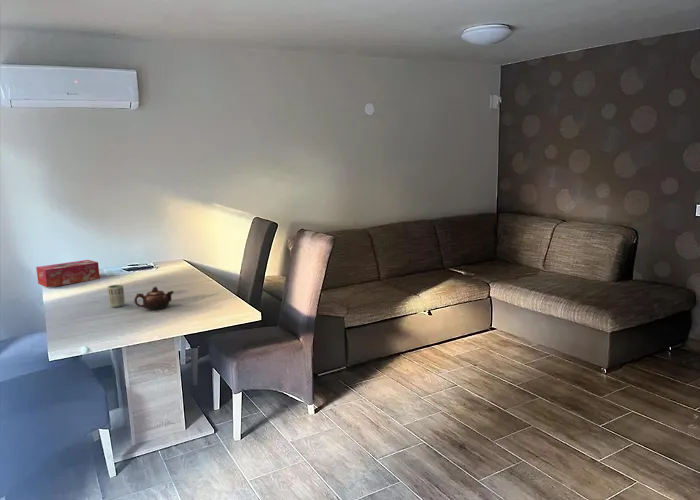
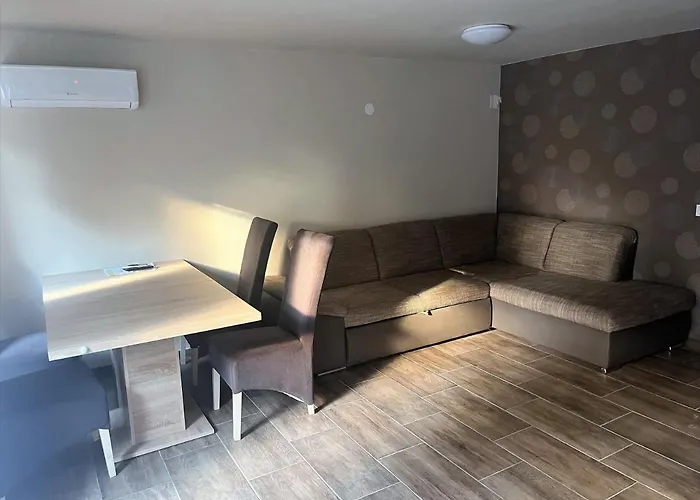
- tissue box [35,259,101,288]
- teapot [133,286,175,311]
- cup [107,284,126,308]
